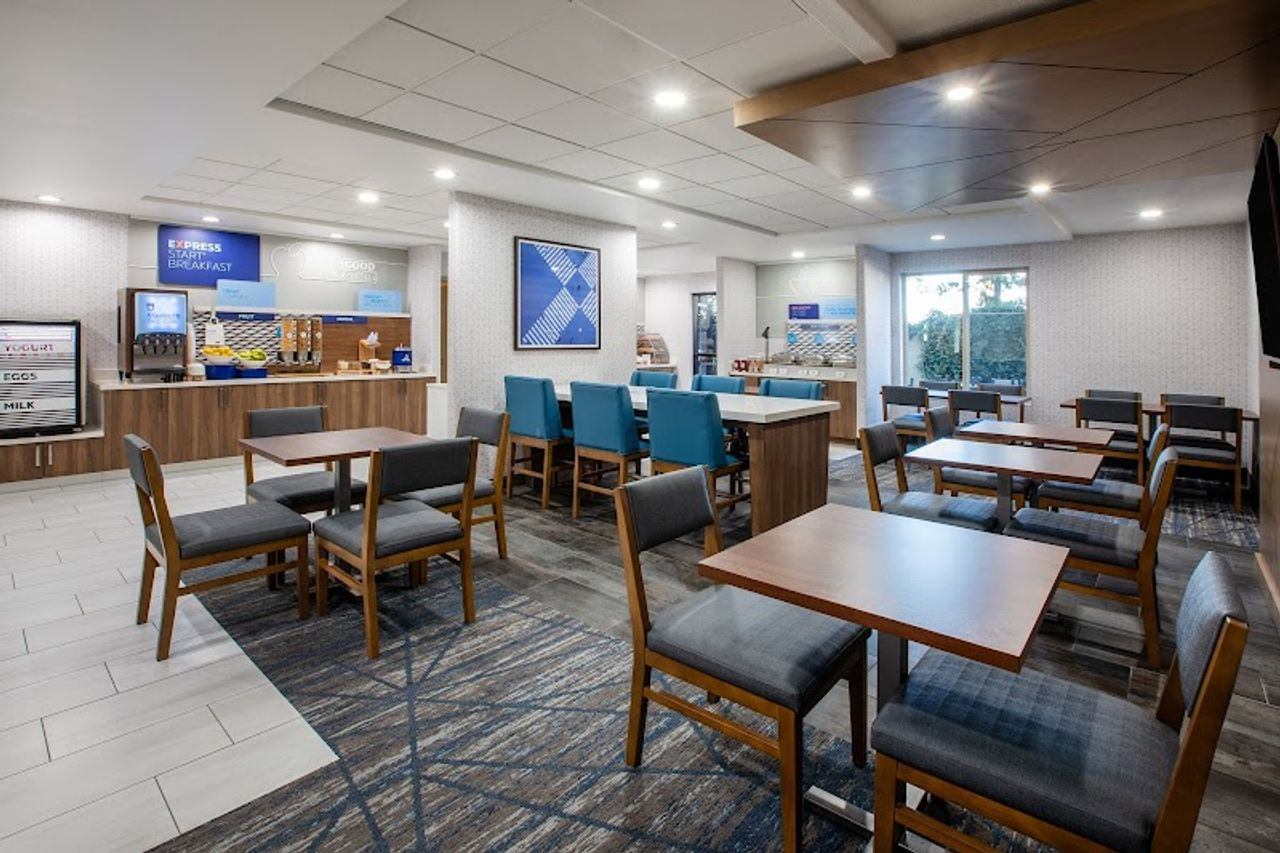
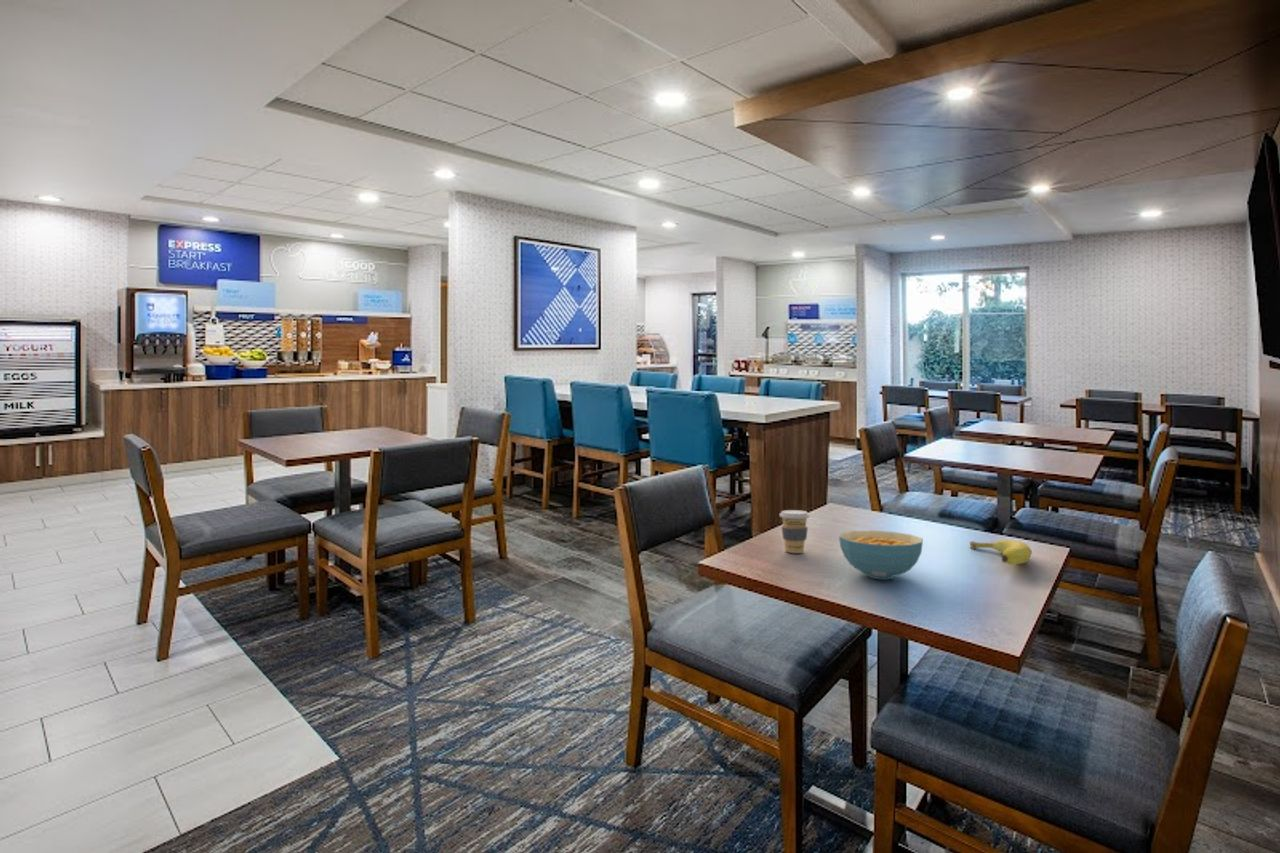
+ coffee cup [779,509,811,554]
+ cereal bowl [838,530,924,580]
+ fruit [969,539,1033,566]
